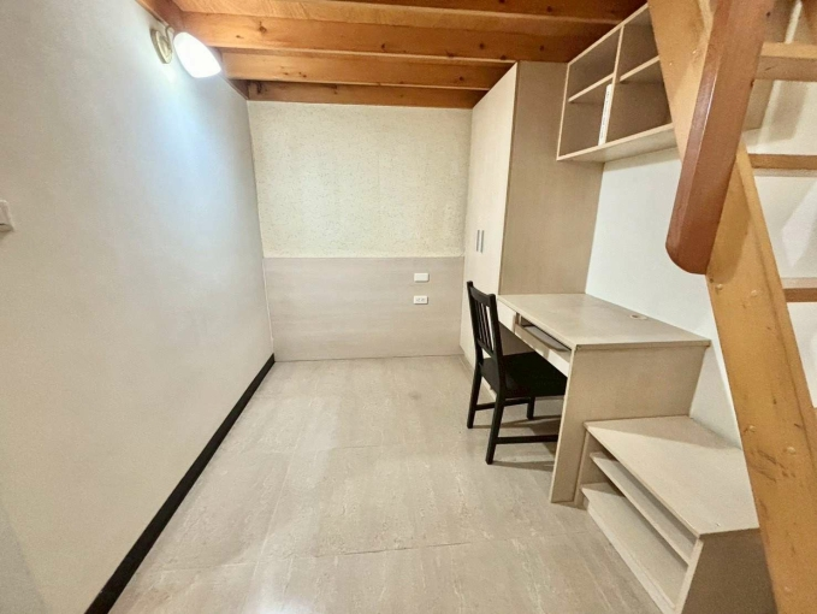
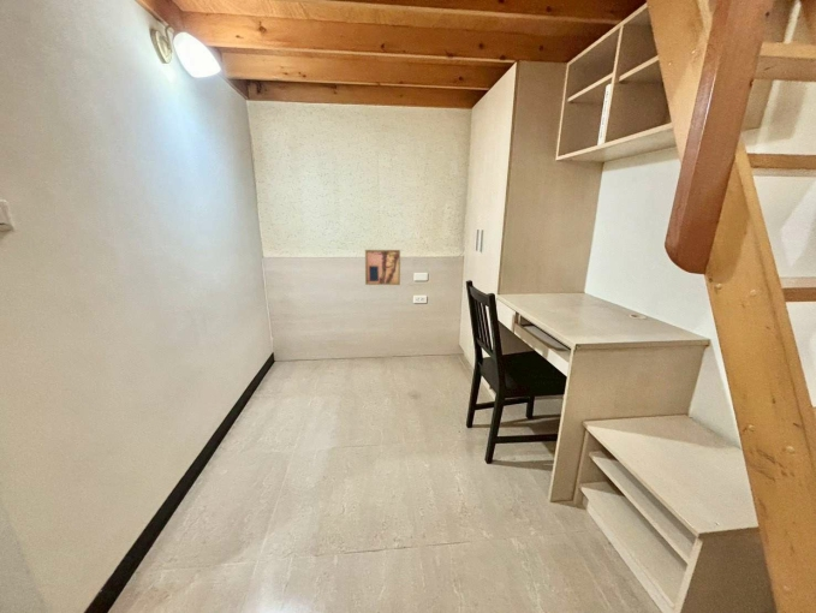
+ wall art [364,249,401,286]
